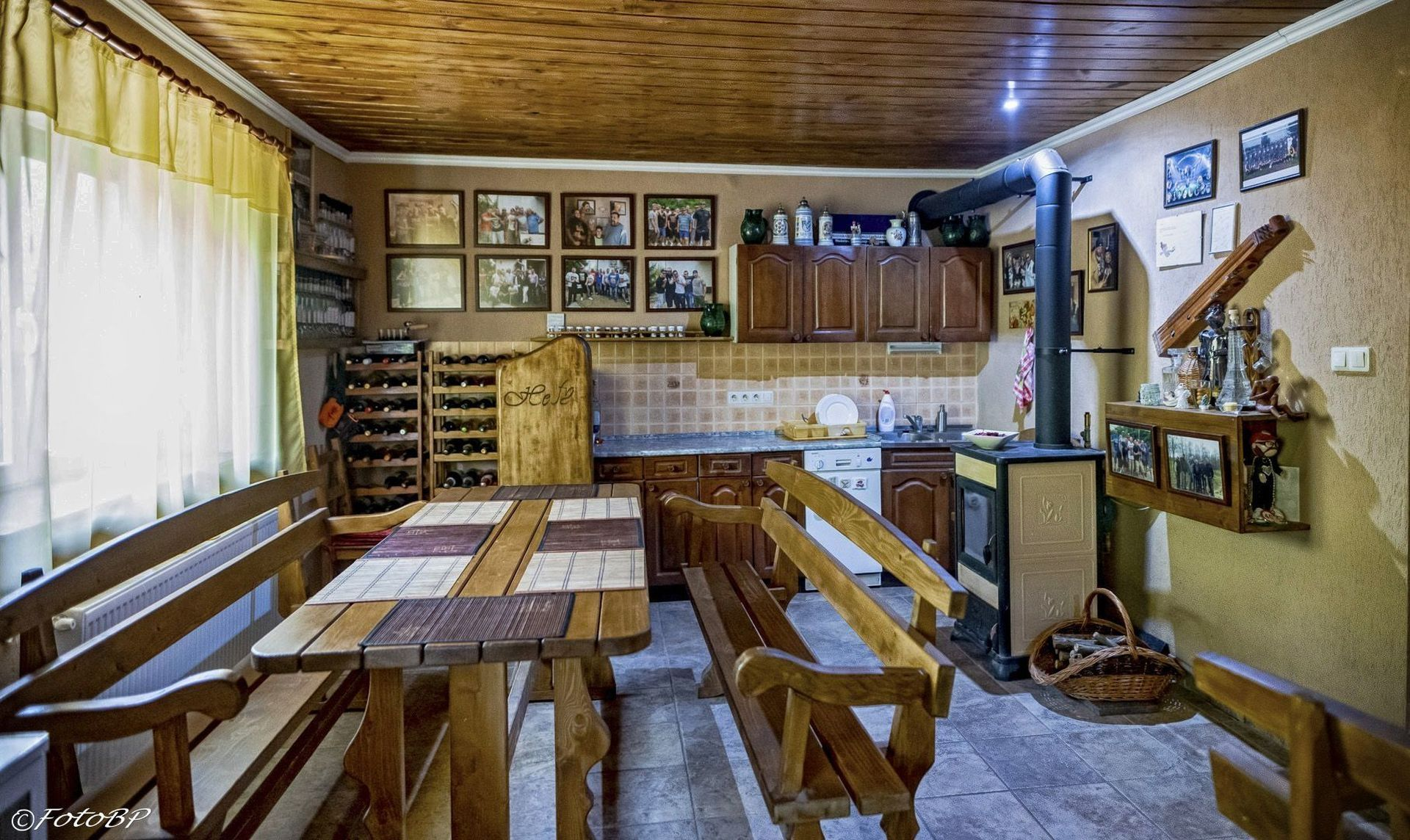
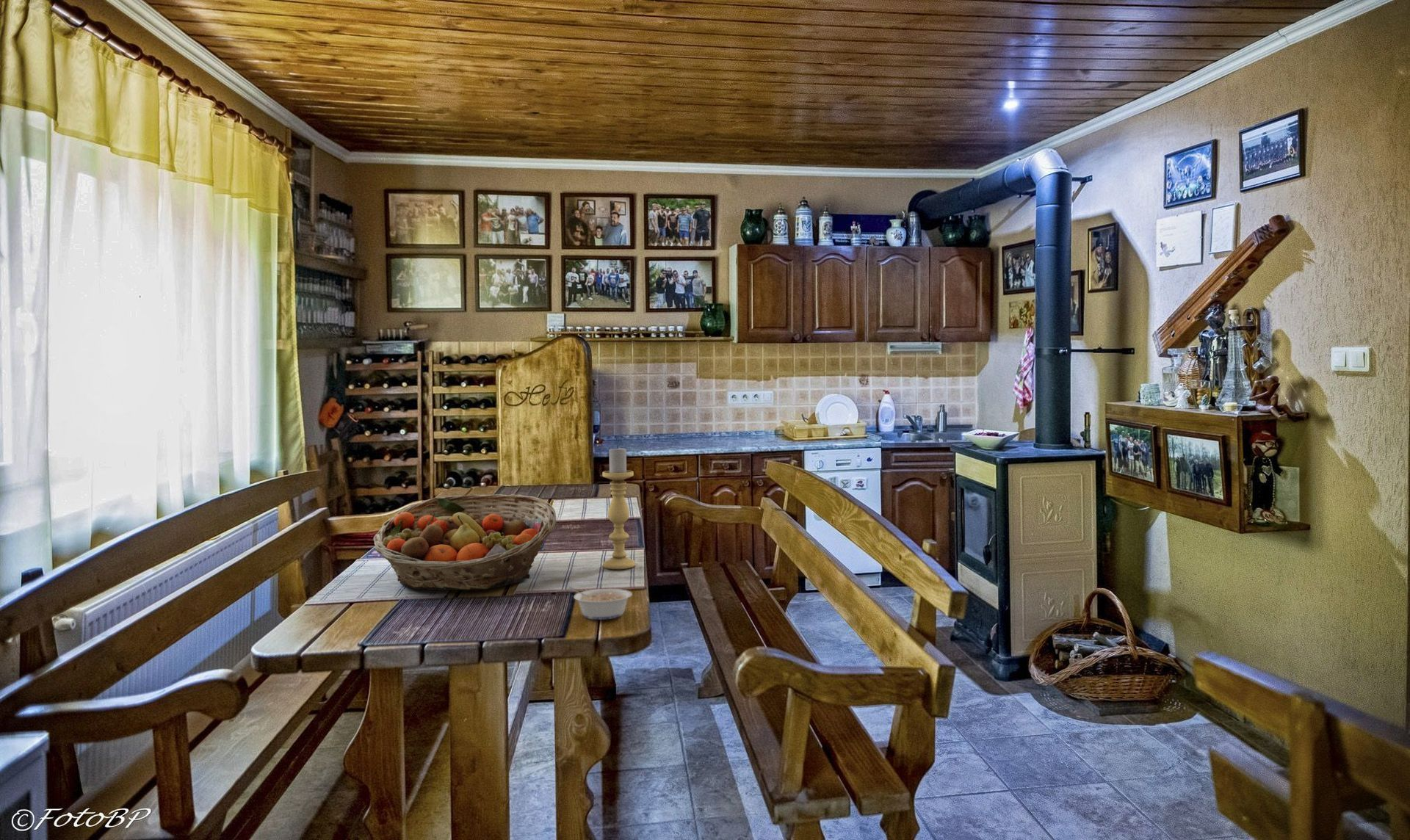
+ candle holder [601,446,637,570]
+ legume [567,587,633,620]
+ fruit basket [372,493,557,591]
